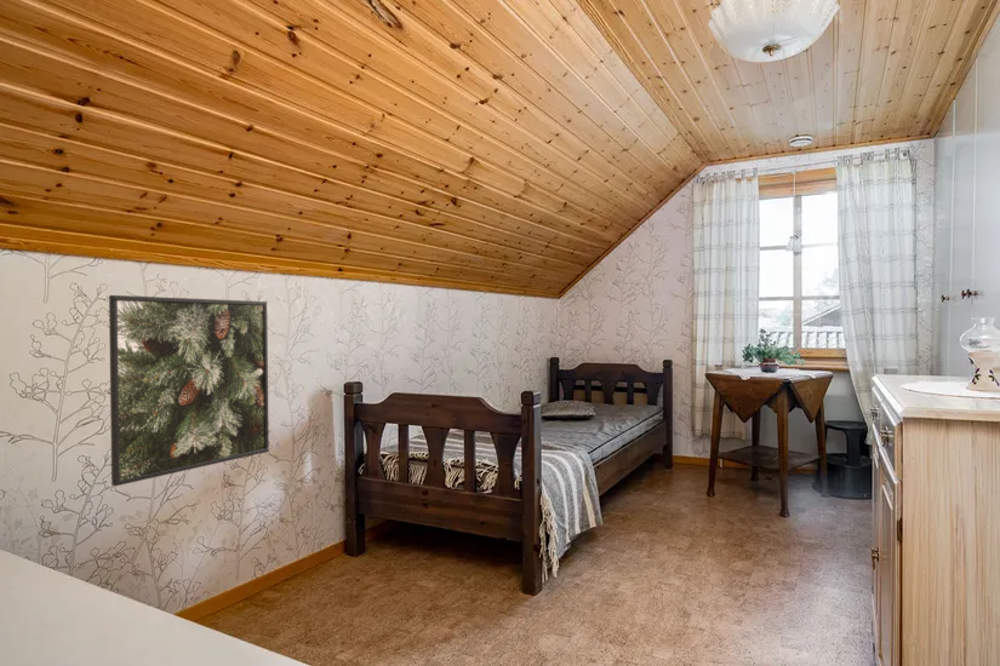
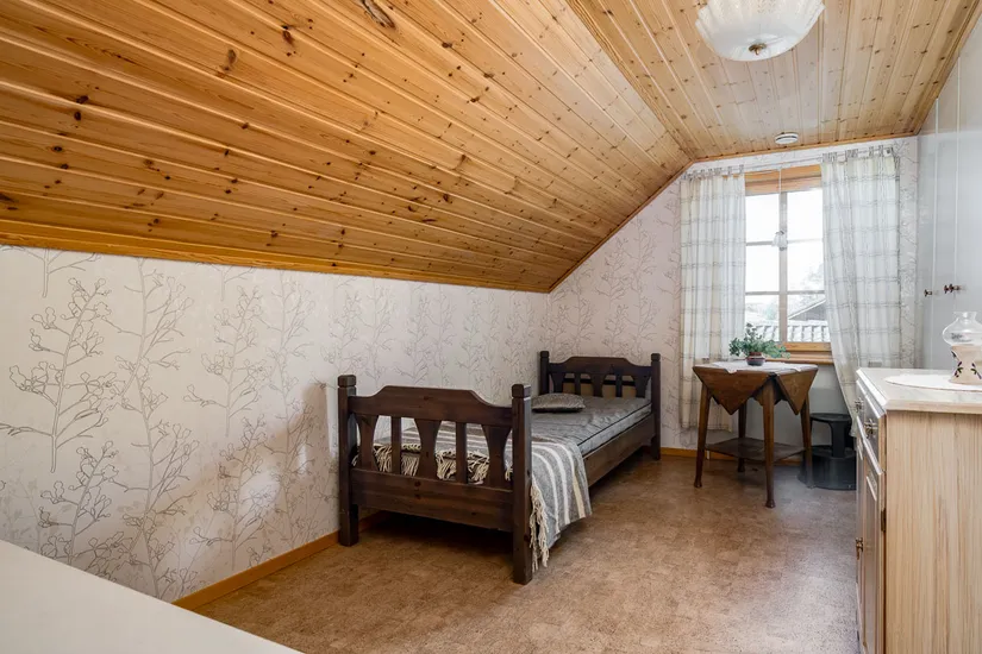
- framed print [108,294,270,487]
